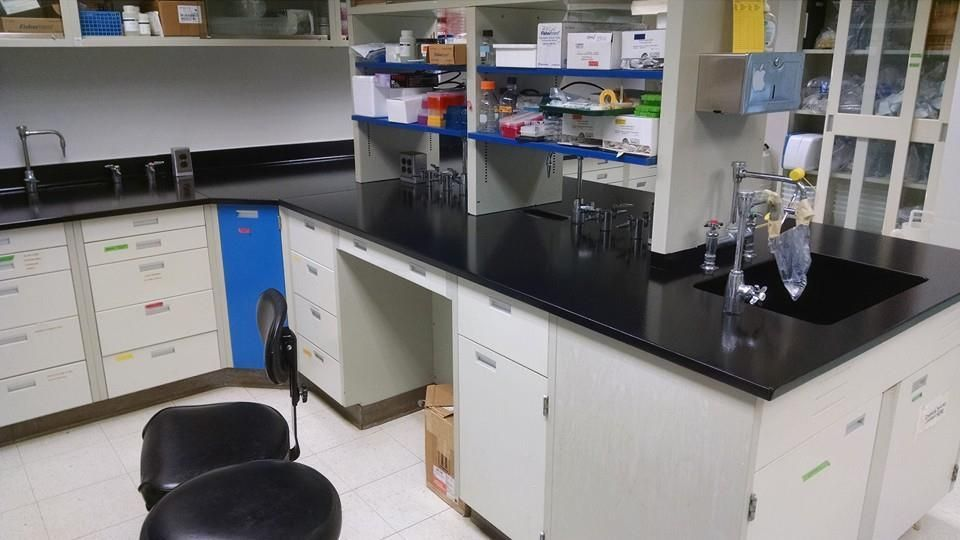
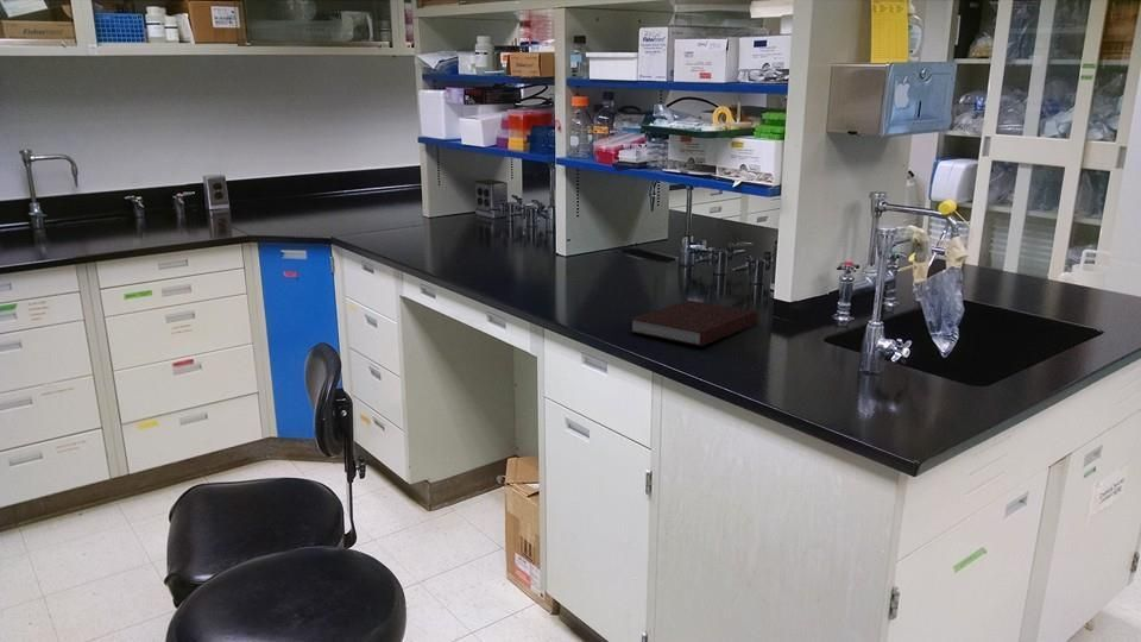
+ notebook [629,300,759,347]
